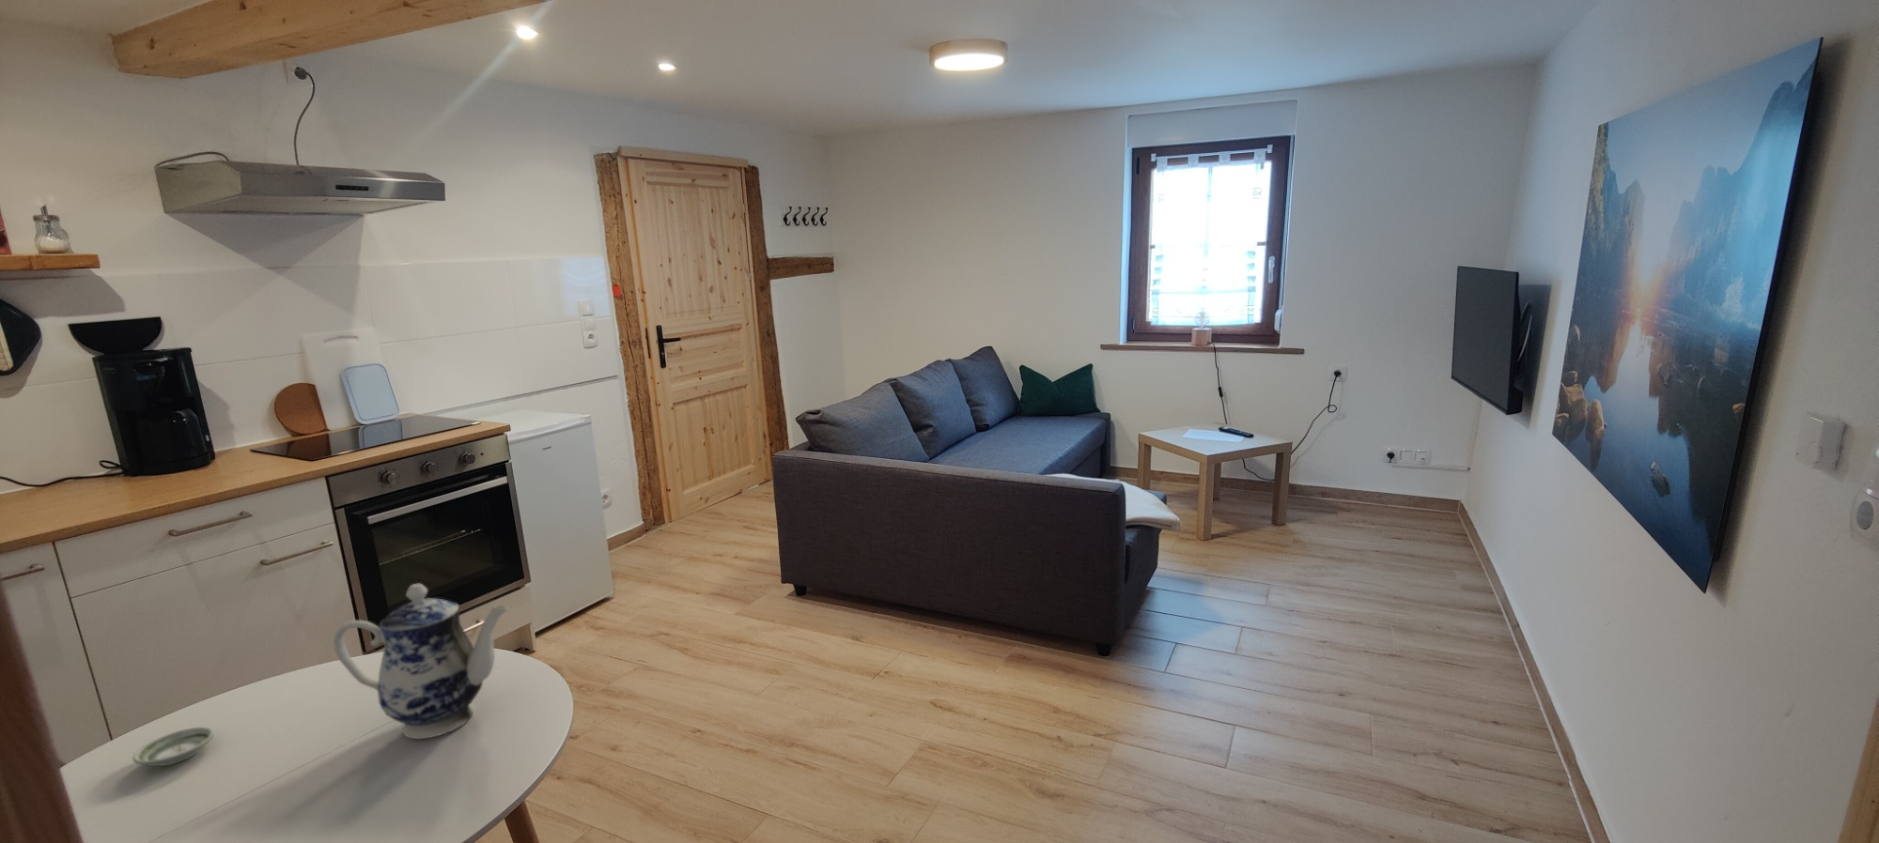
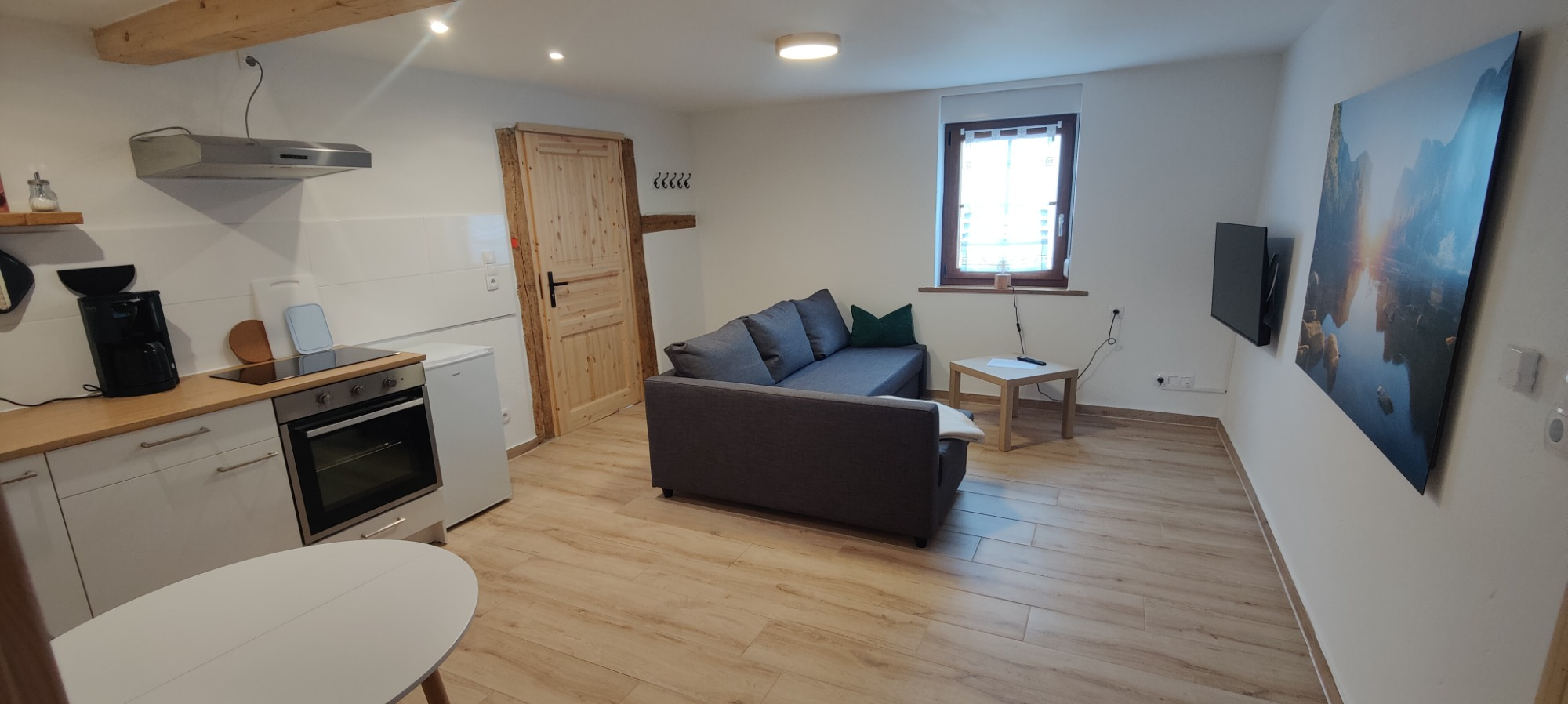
- saucer [132,726,216,766]
- teapot [333,583,509,740]
